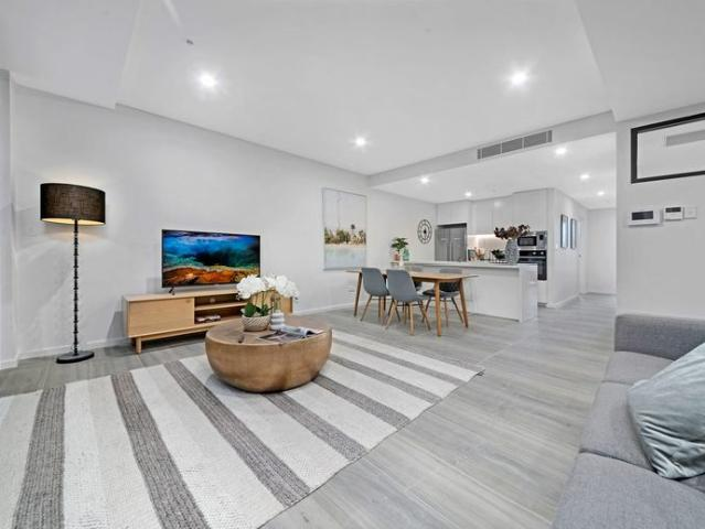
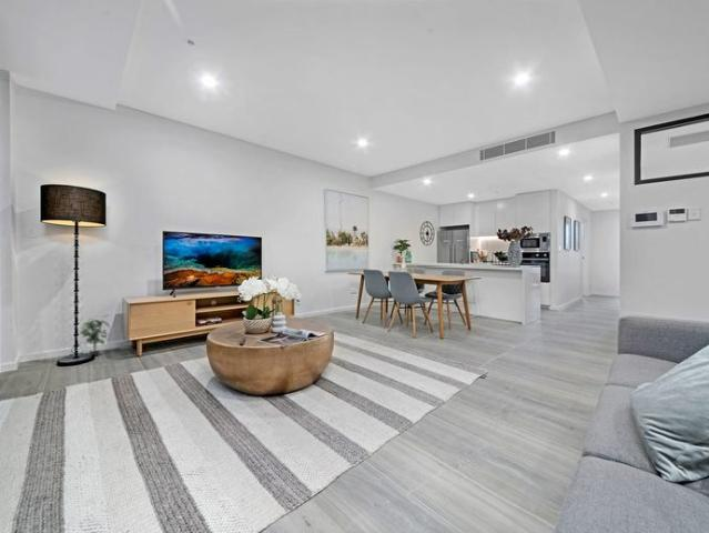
+ potted plant [78,313,111,356]
